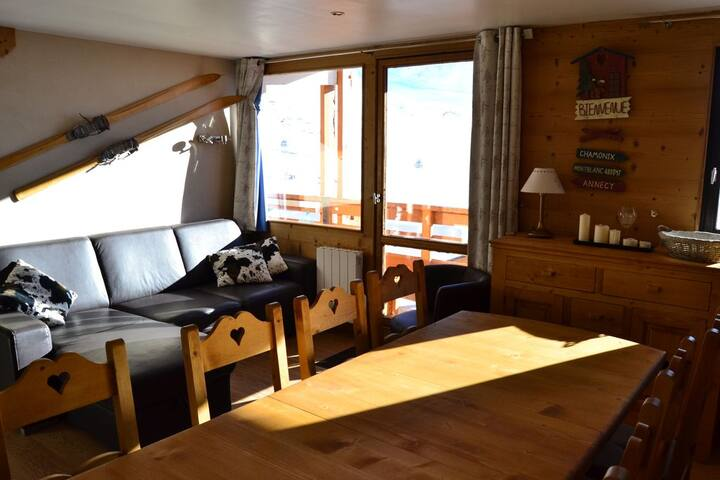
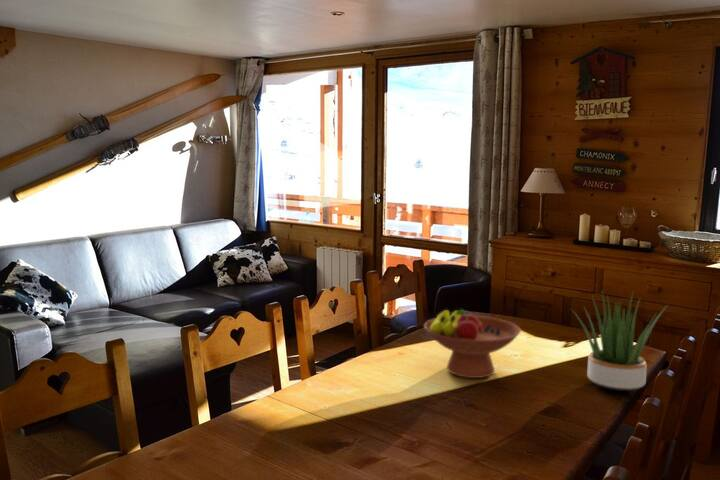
+ potted plant [570,291,669,392]
+ fruit bowl [423,308,522,379]
